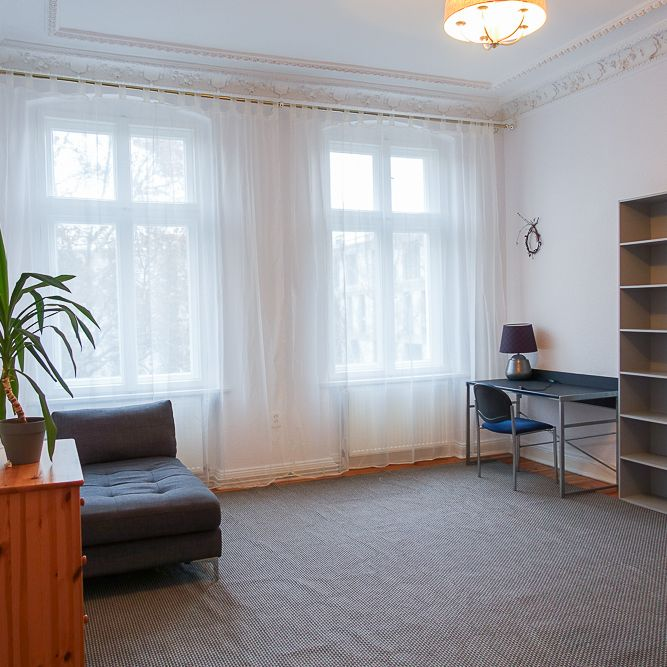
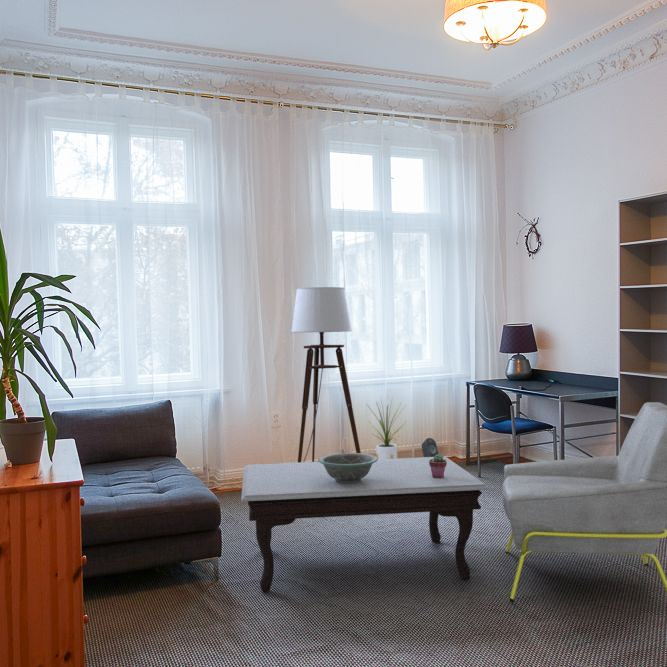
+ decorative bowl [317,452,378,484]
+ speaker [421,437,439,457]
+ house plant [365,394,408,459]
+ floor lamp [290,286,362,463]
+ coffee table [240,455,491,592]
+ armchair [501,401,667,603]
+ potted succulent [429,453,447,478]
